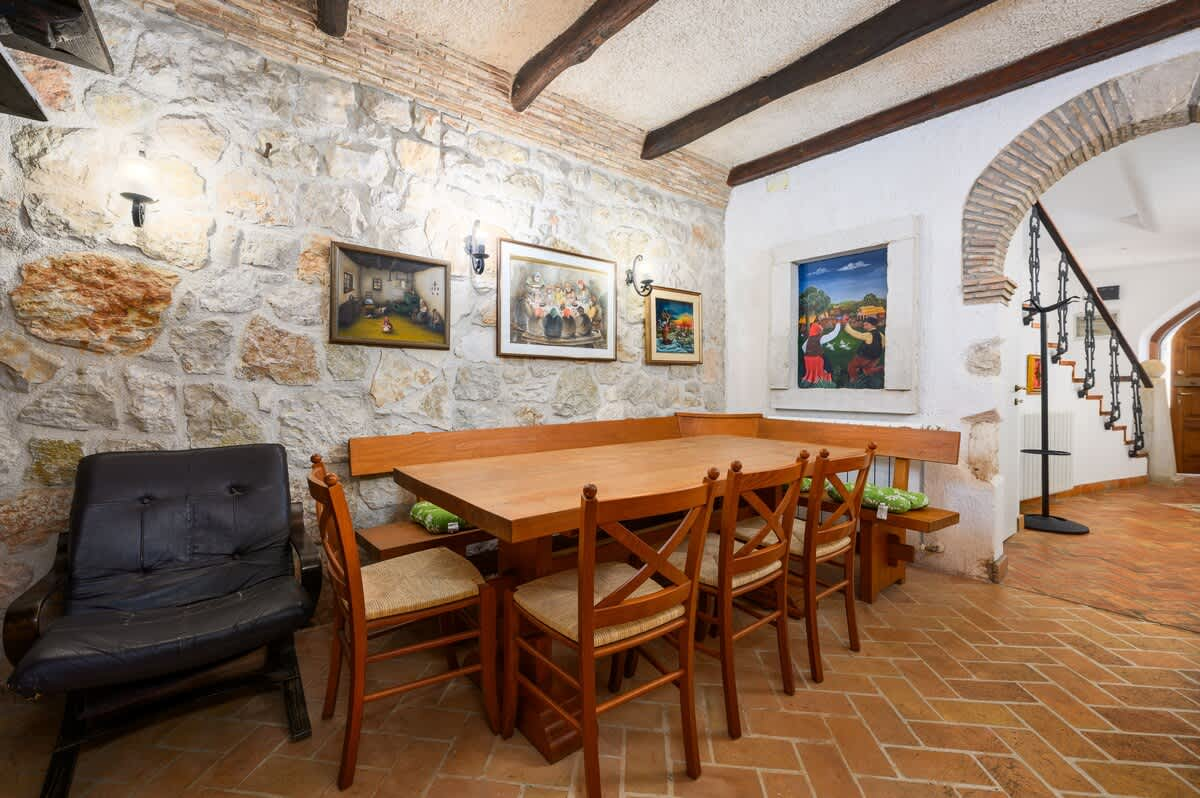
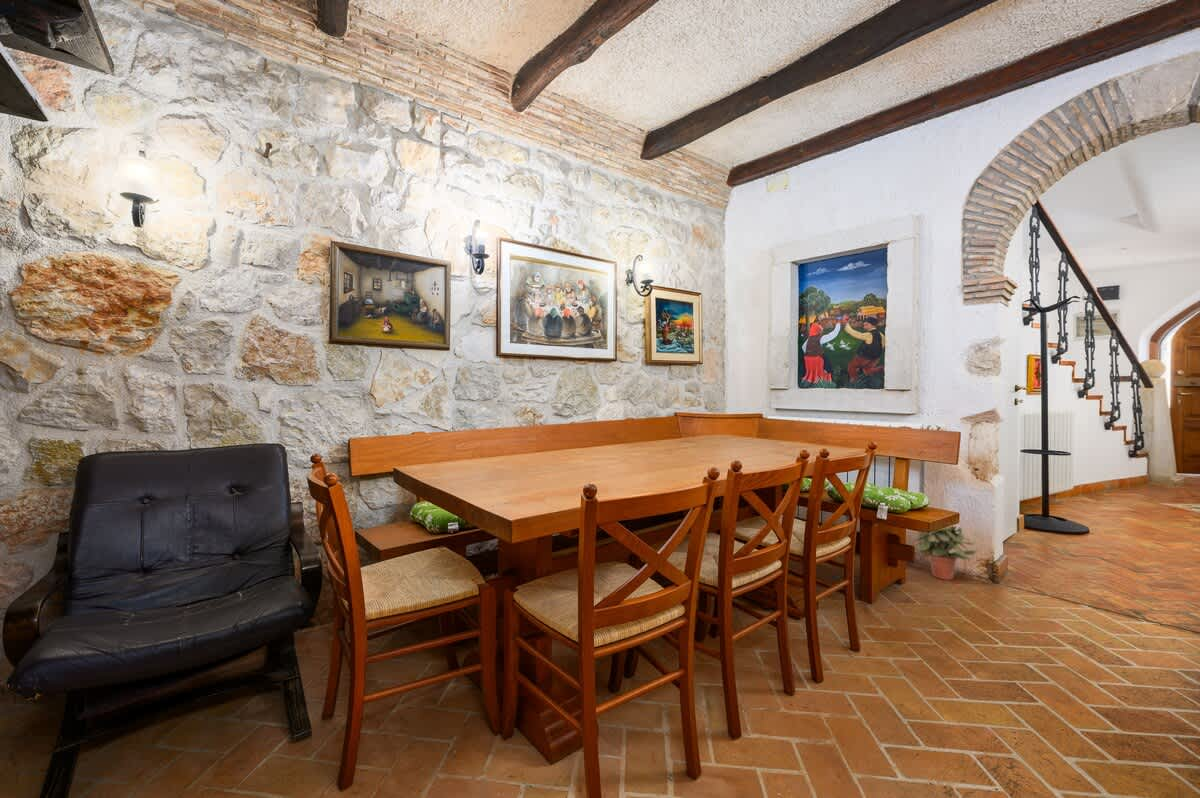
+ potted plant [914,525,978,581]
